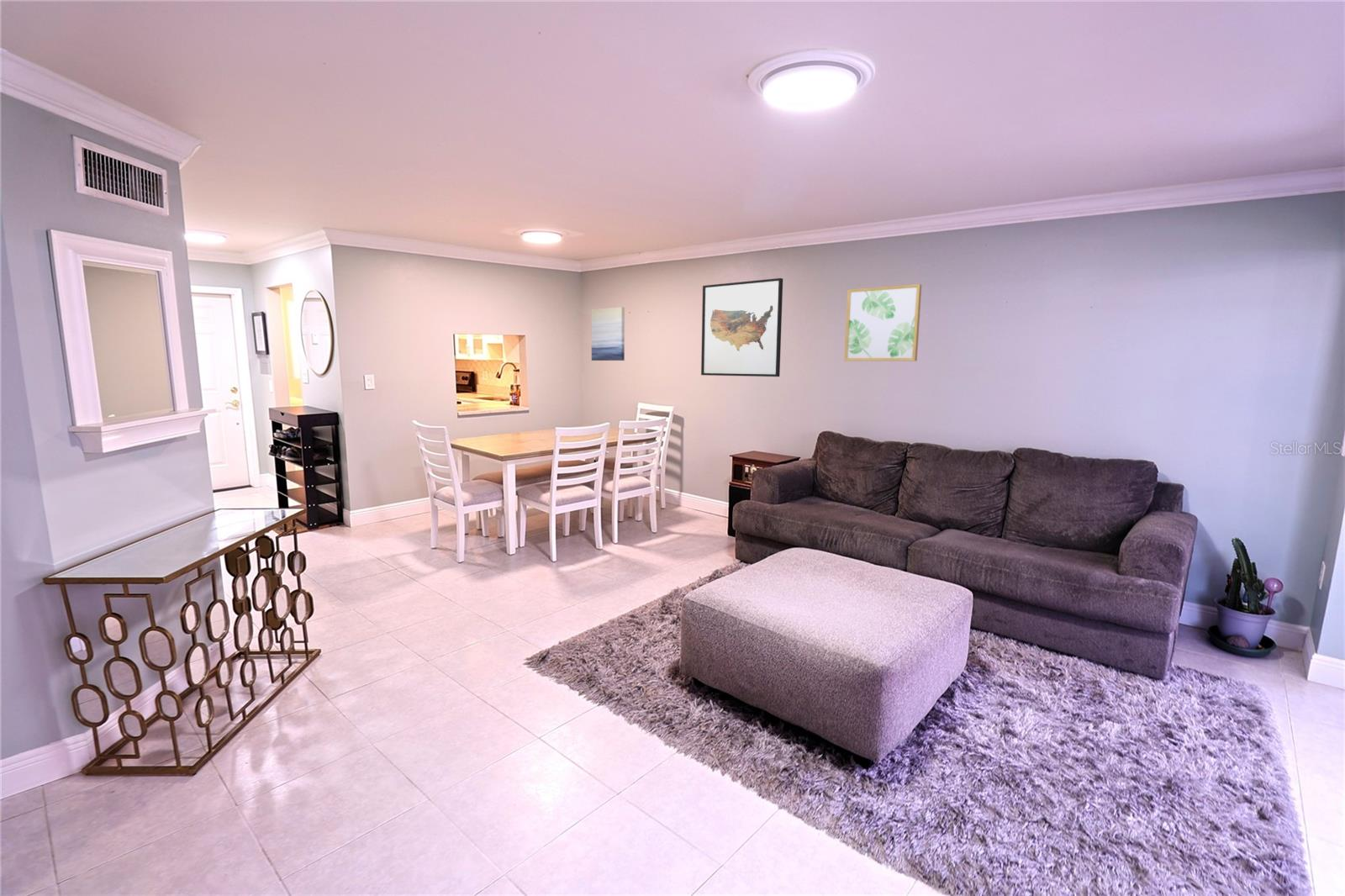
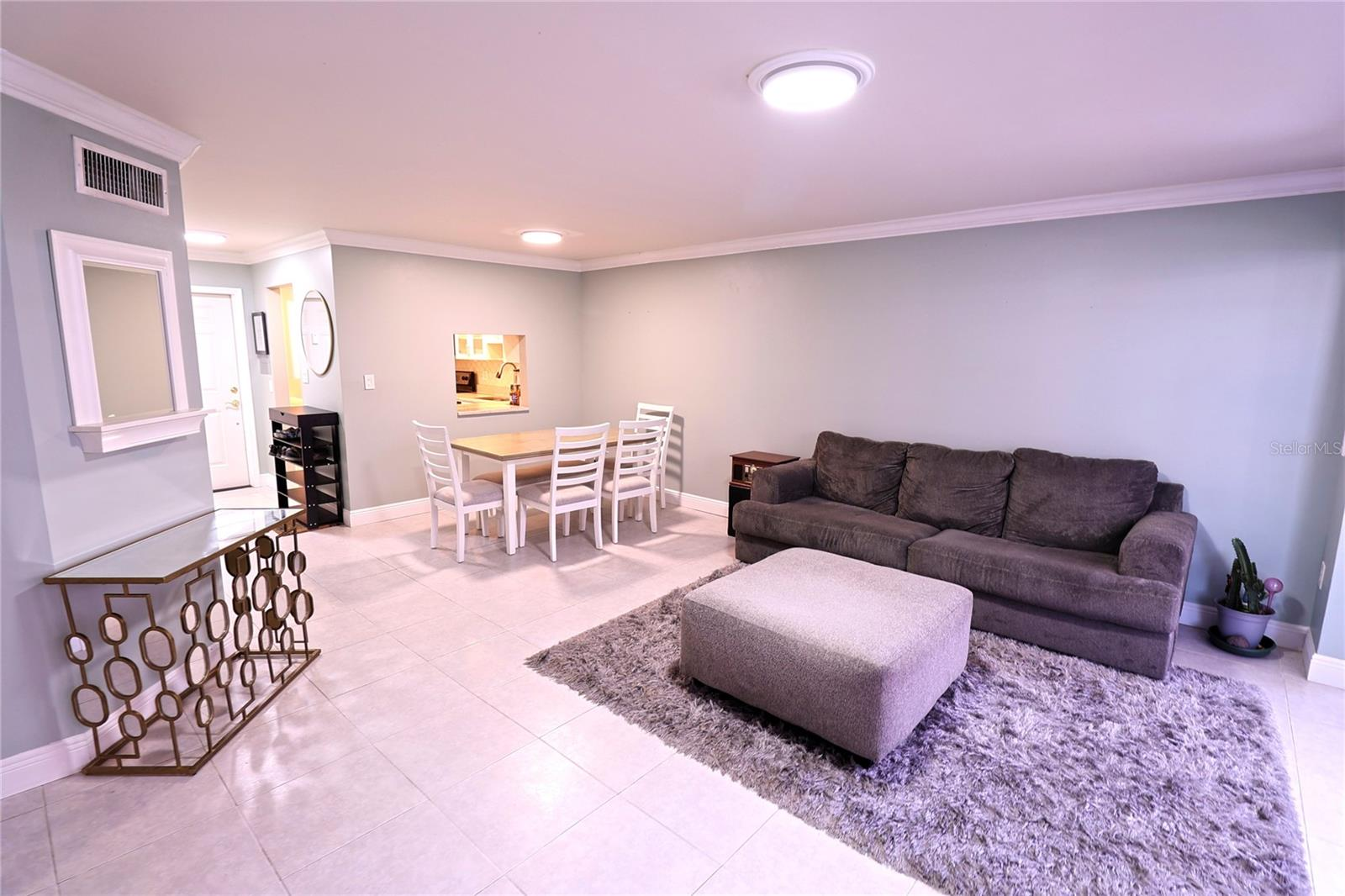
- wall art [843,283,922,361]
- wall art [700,277,783,377]
- wall art [590,306,625,361]
